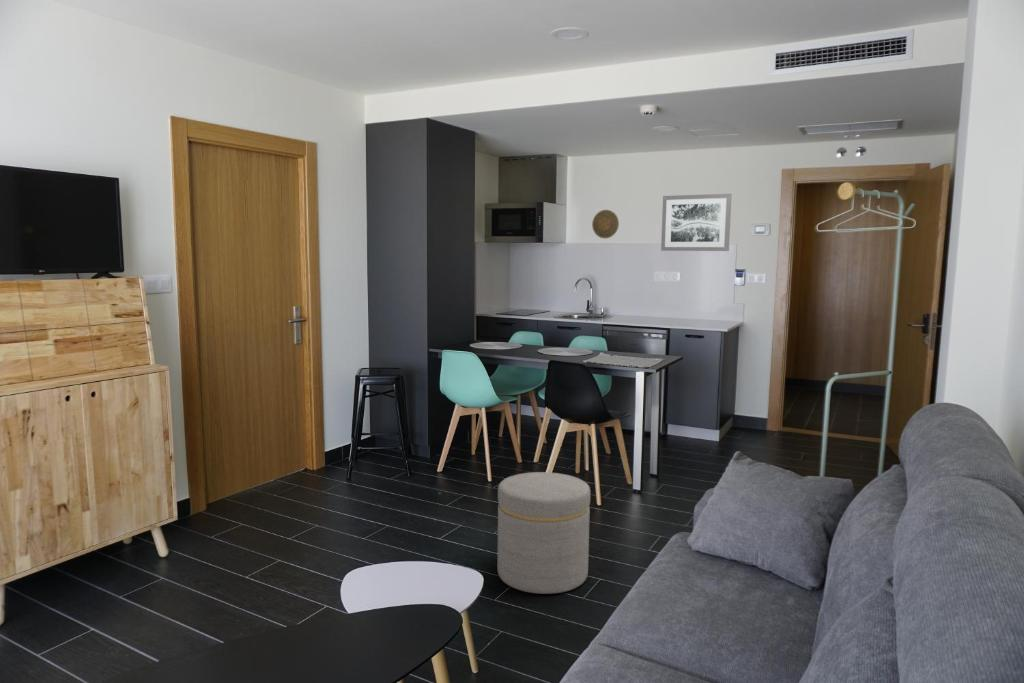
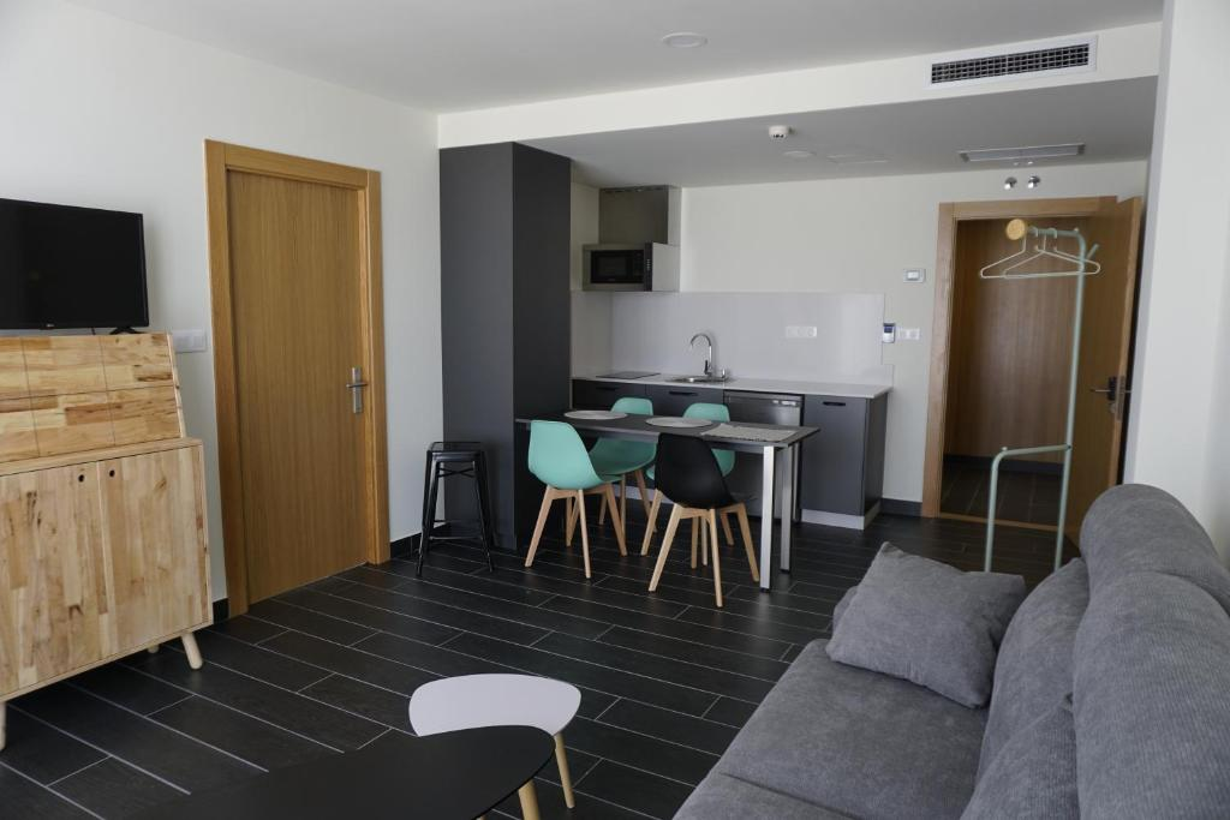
- wall art [660,193,733,252]
- decorative plate [591,209,620,239]
- ottoman [497,471,591,595]
